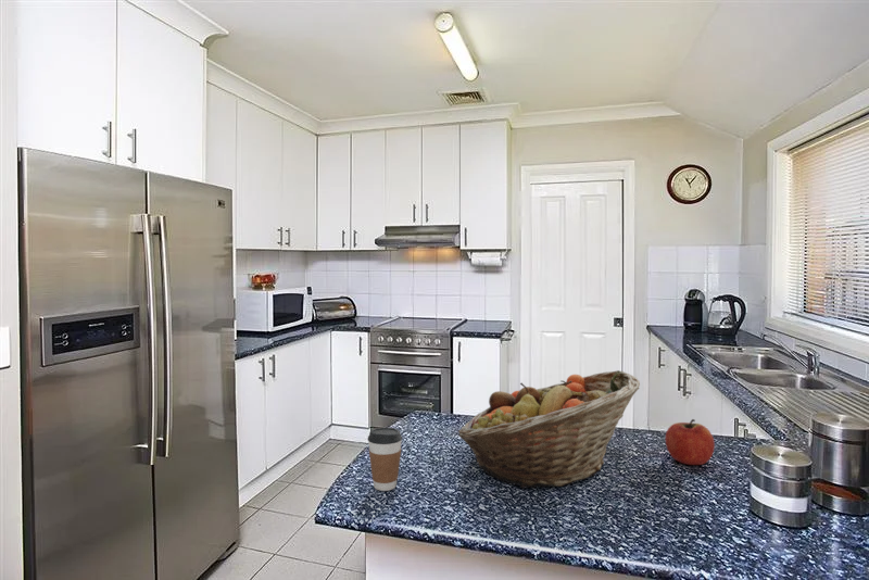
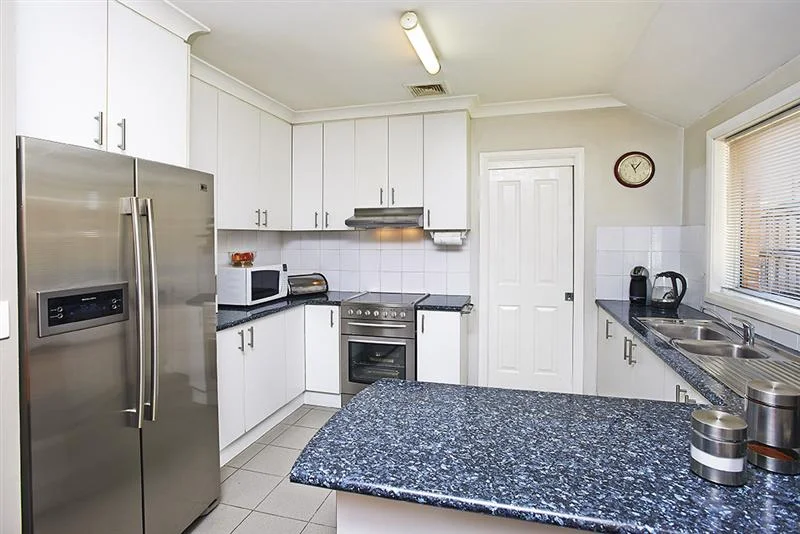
- apple [665,418,716,466]
- fruit basket [457,369,641,489]
- coffee cup [367,427,403,492]
